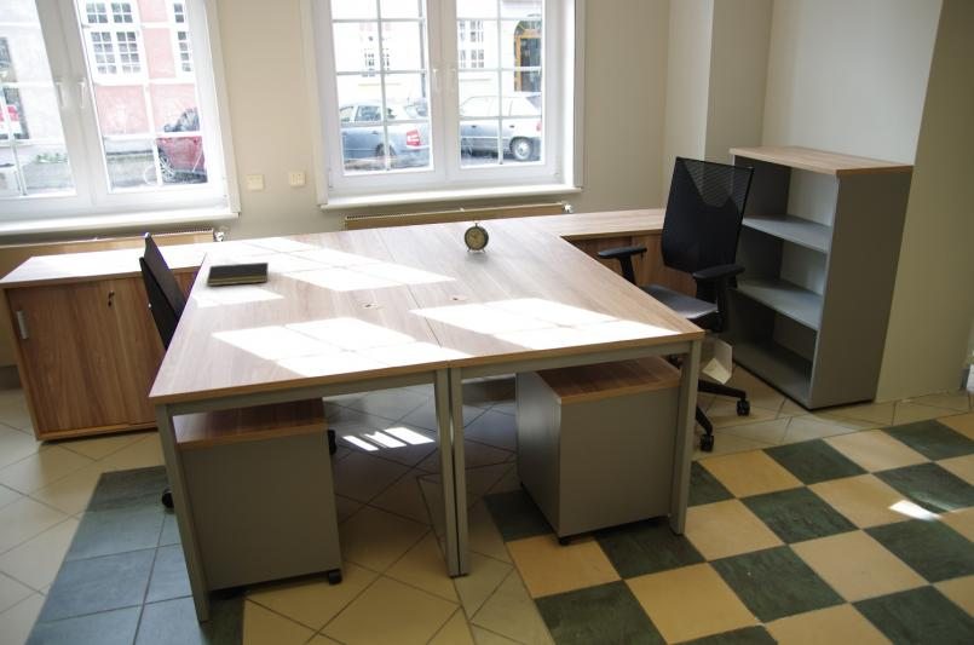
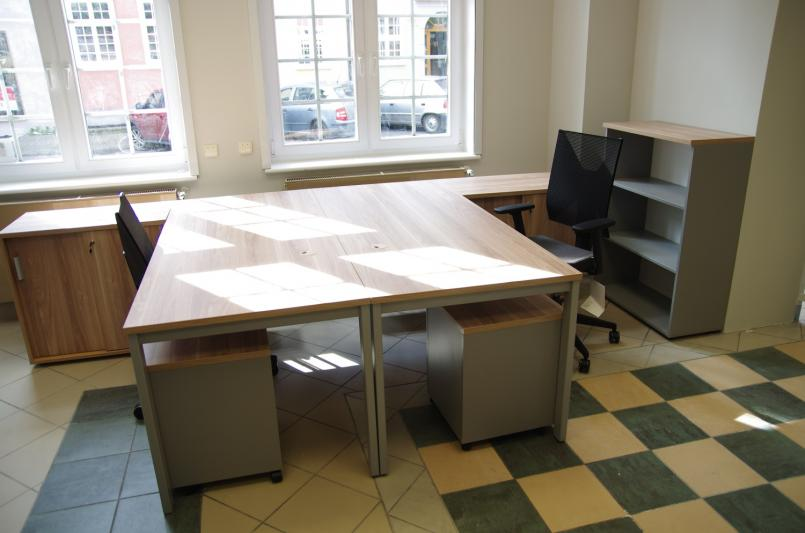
- notepad [206,261,270,287]
- alarm clock [463,215,490,254]
